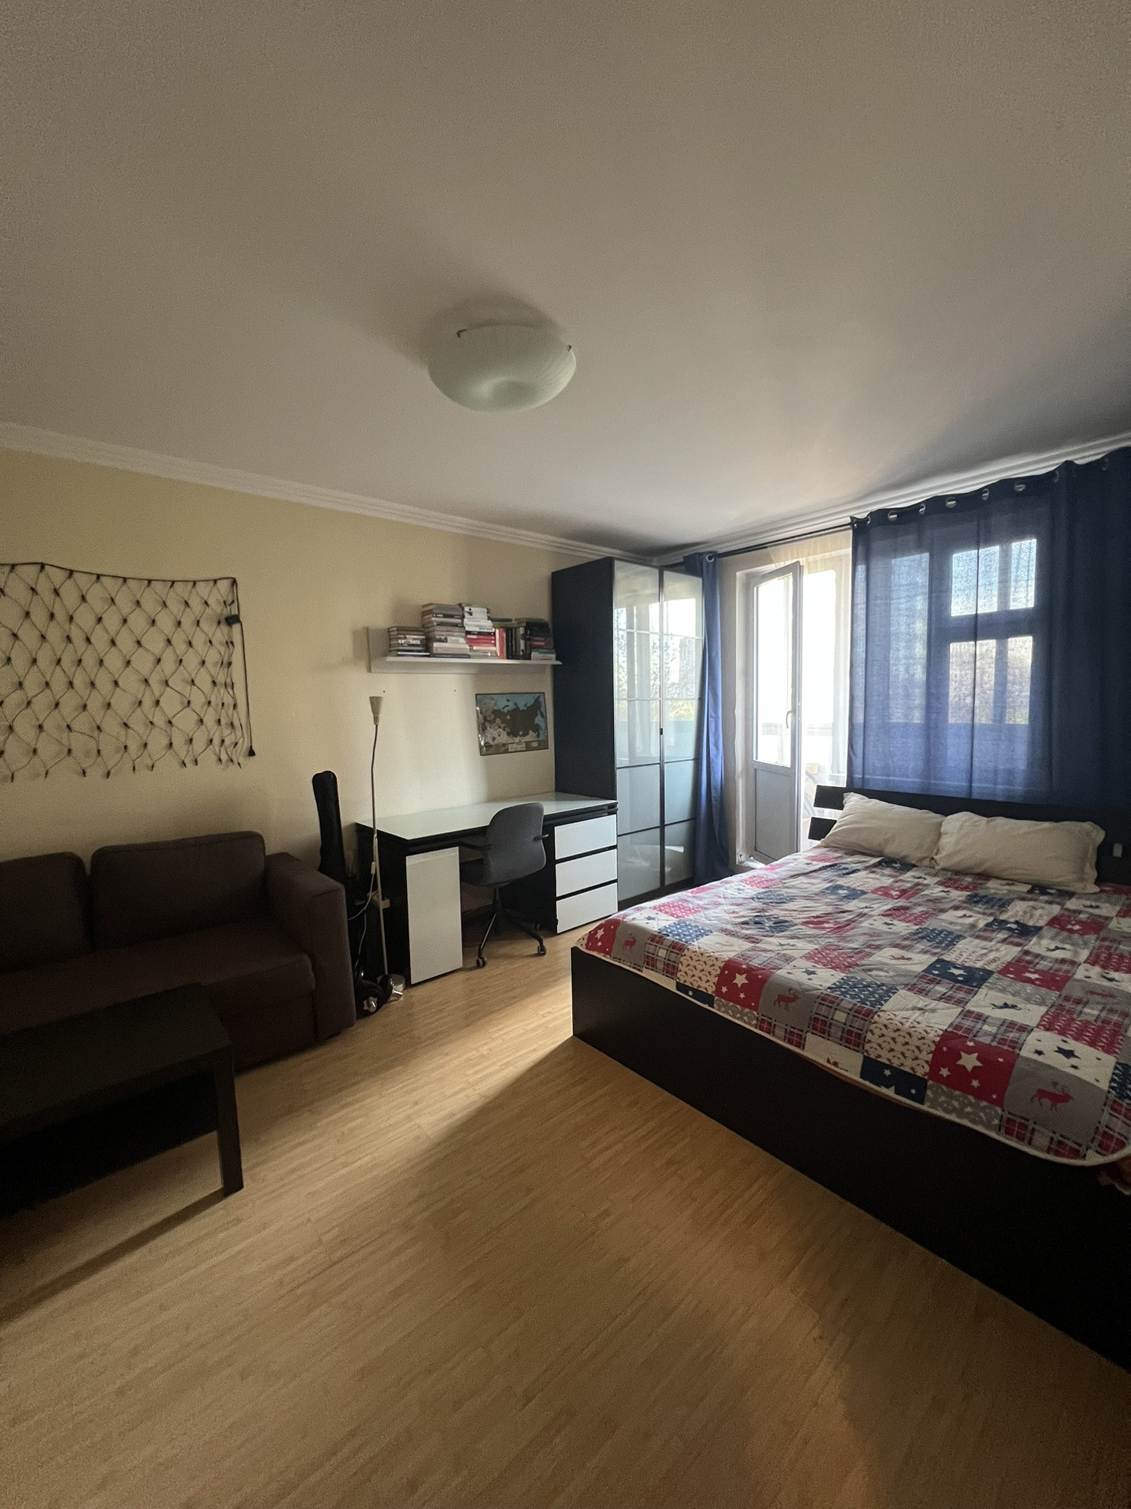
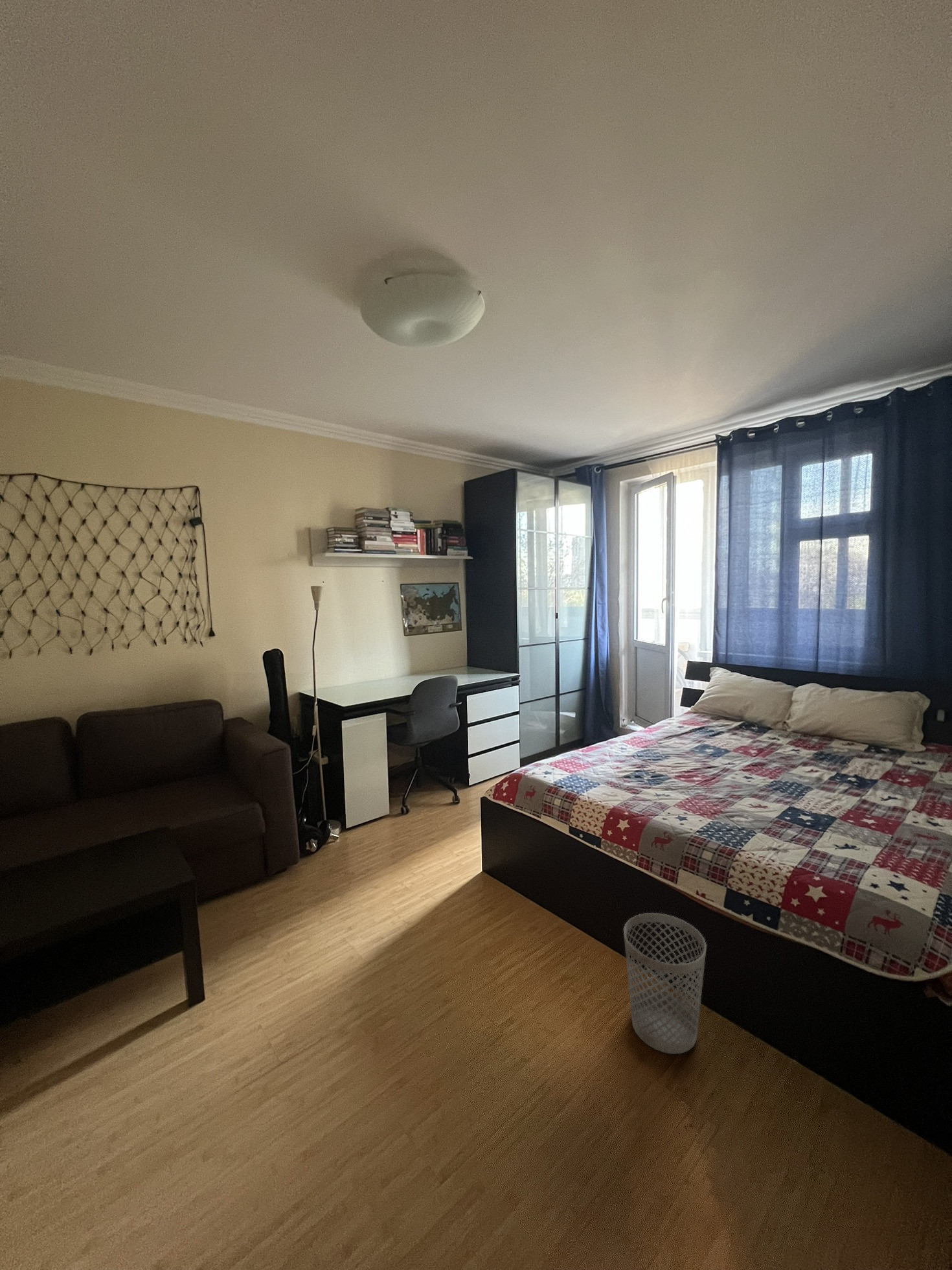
+ wastebasket [623,912,707,1055]
